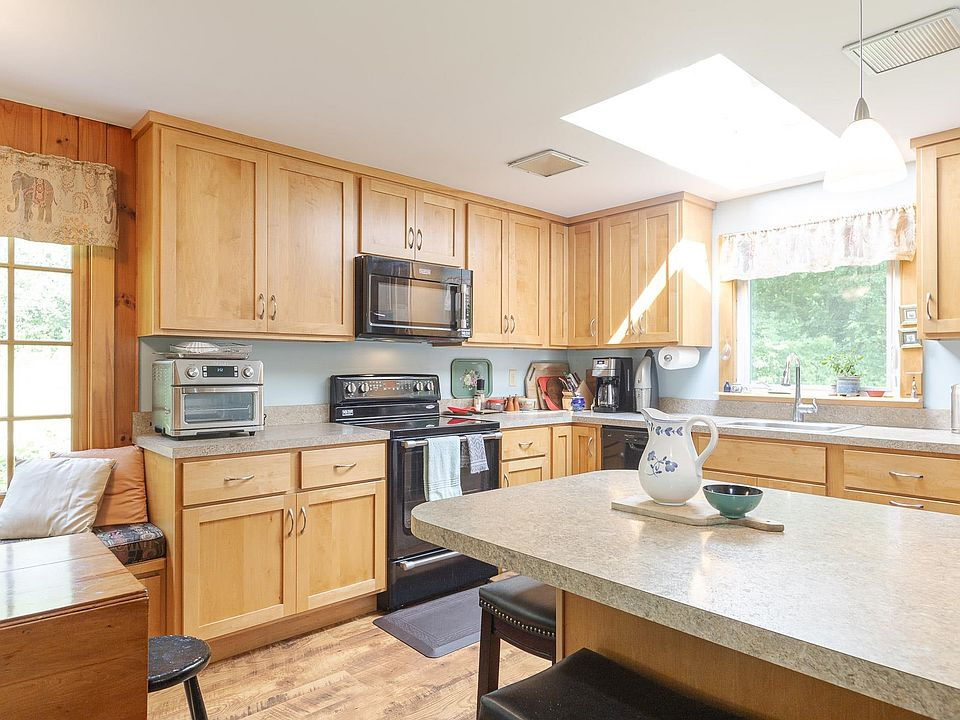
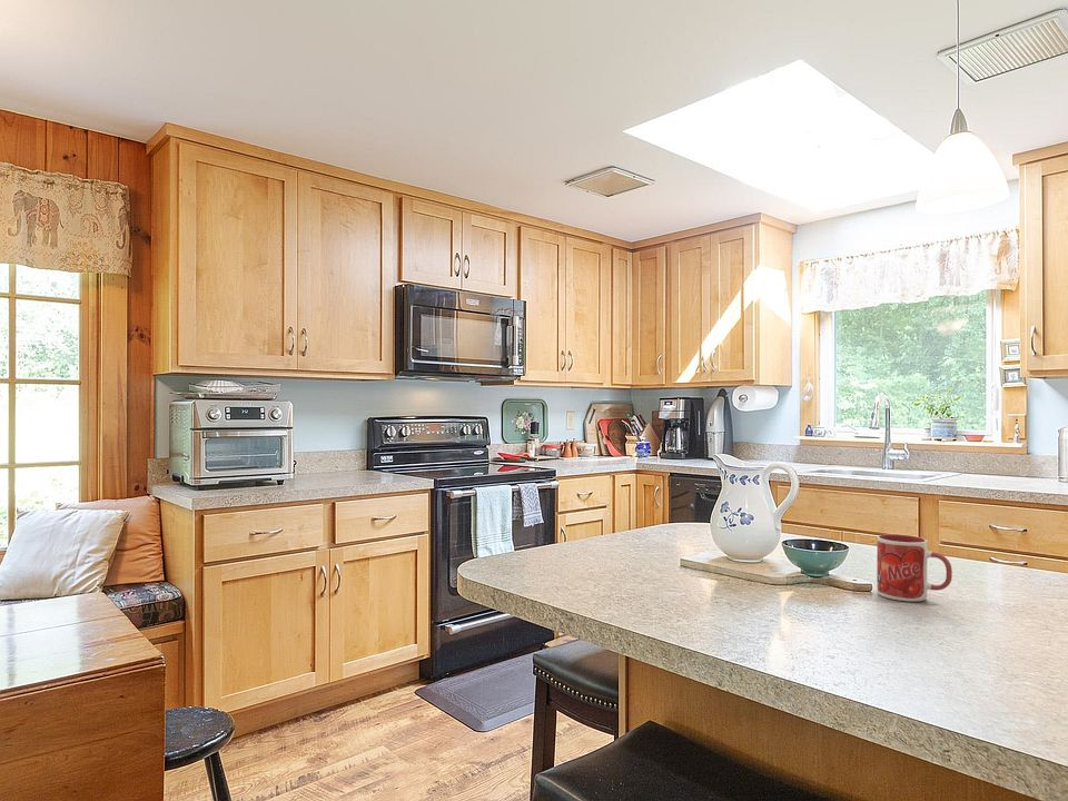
+ mug [876,533,953,603]
